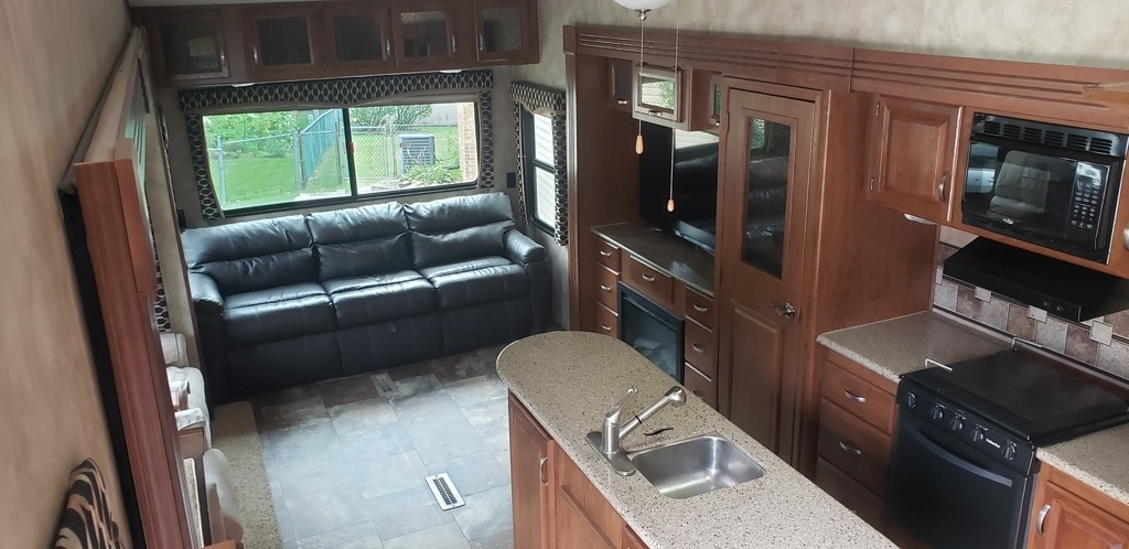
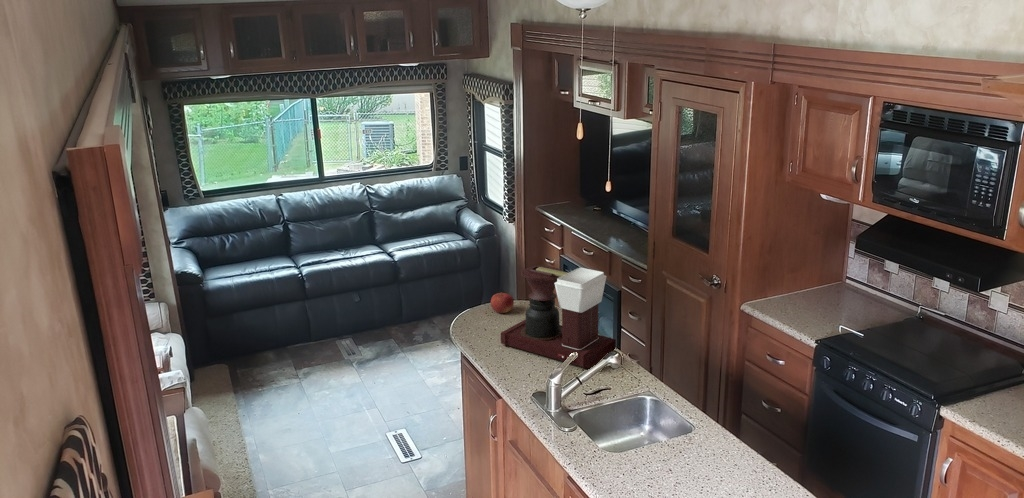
+ coffee maker [500,265,617,370]
+ fruit [490,291,515,314]
